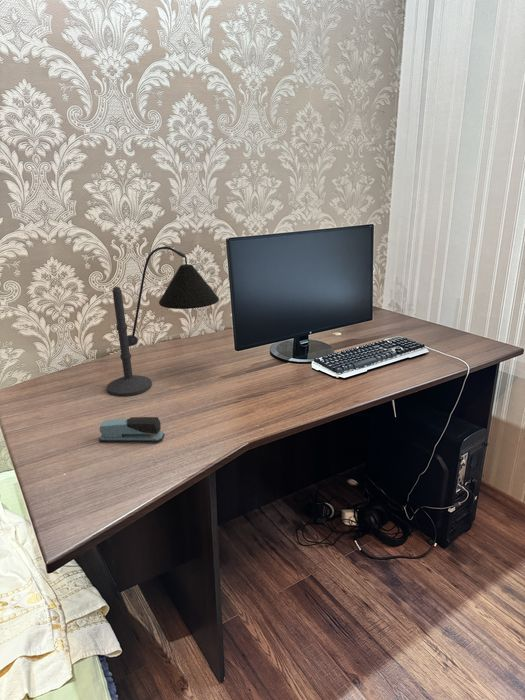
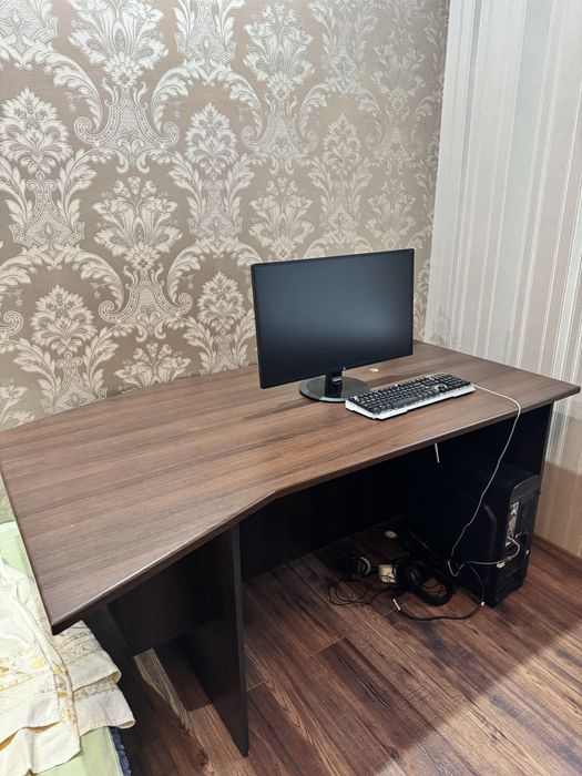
- stapler [98,416,166,443]
- desk lamp [106,246,220,397]
